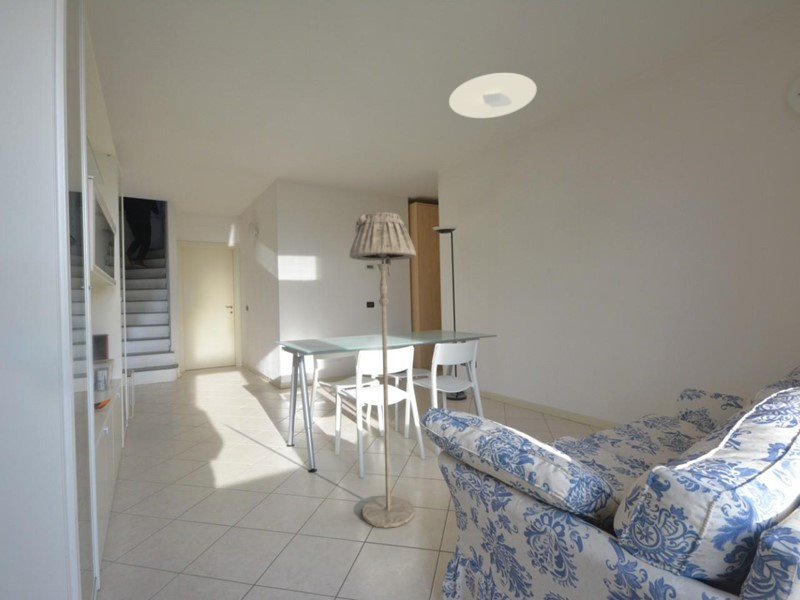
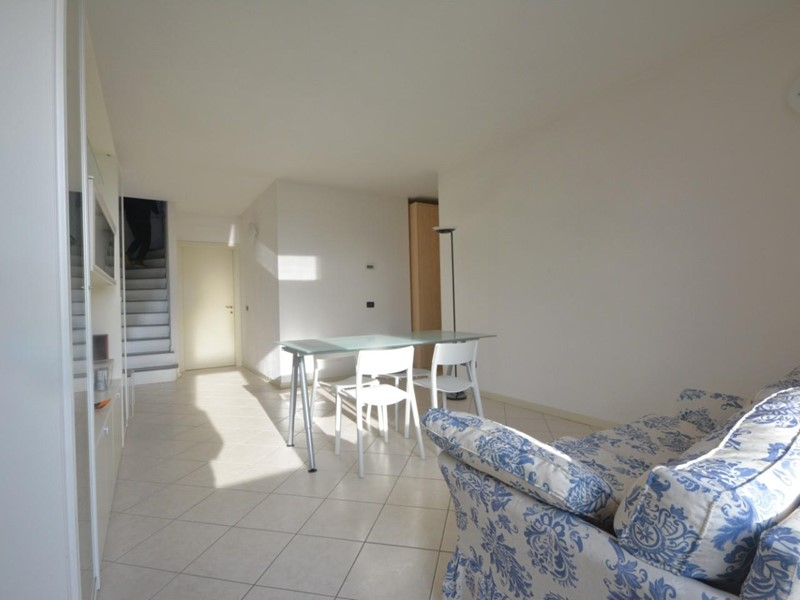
- floor lamp [349,211,417,529]
- ceiling light [448,72,538,119]
